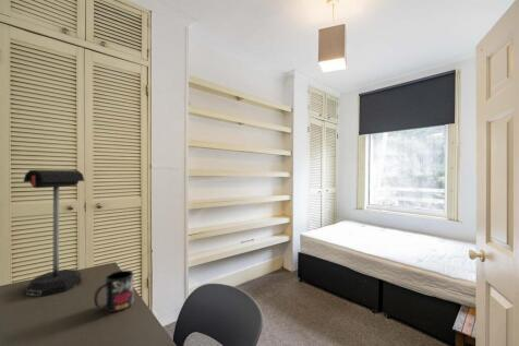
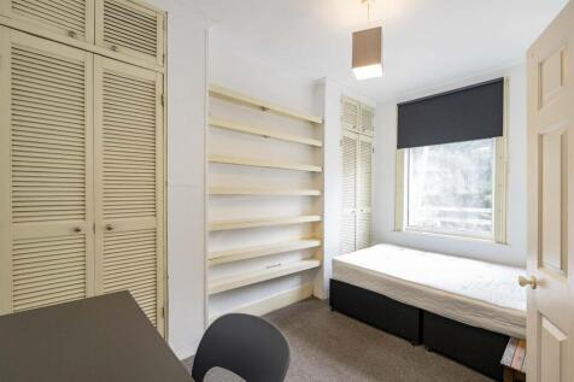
- mug [93,270,134,312]
- mailbox [22,169,85,297]
